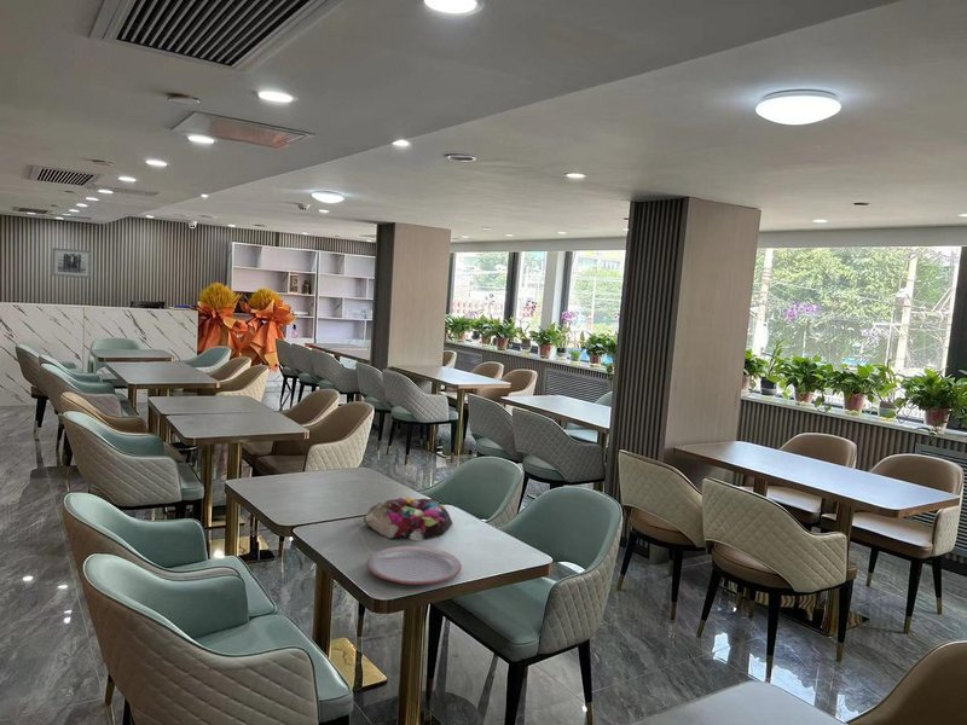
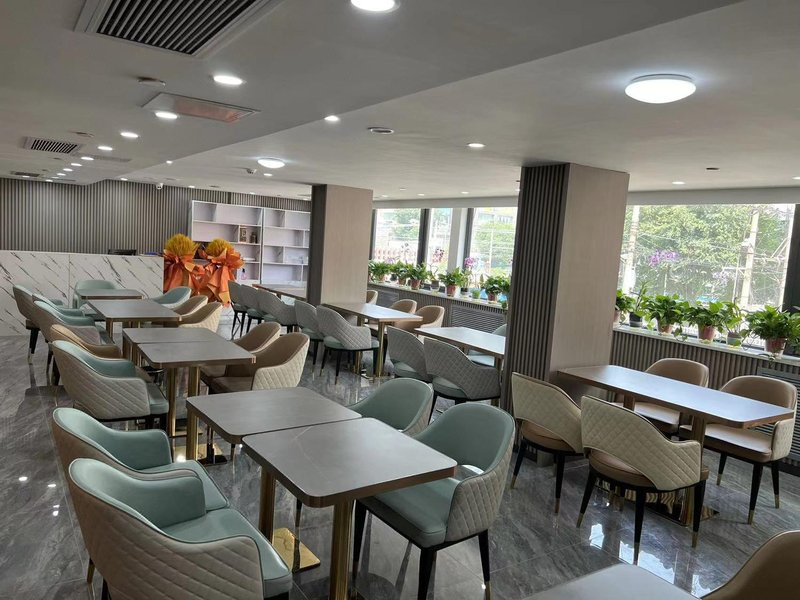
- plate [366,545,463,586]
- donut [361,497,454,543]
- wall art [51,246,92,279]
